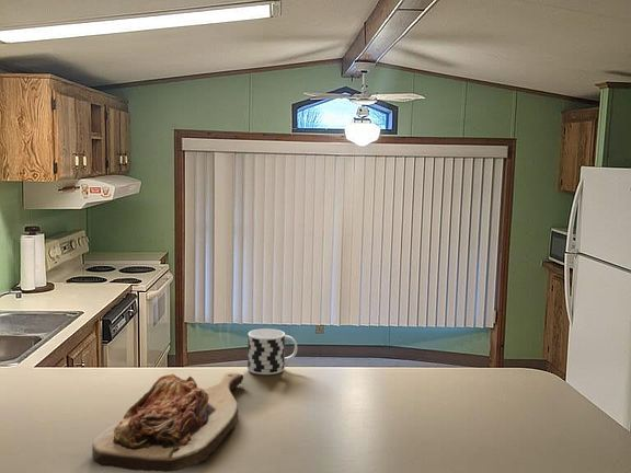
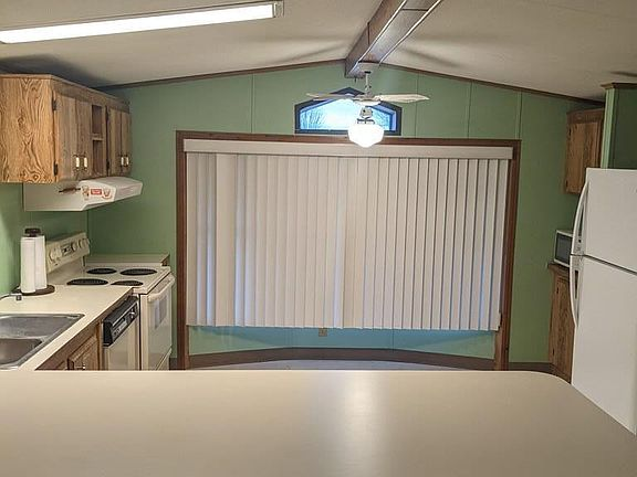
- cutting board [91,371,244,473]
- cup [246,327,298,376]
